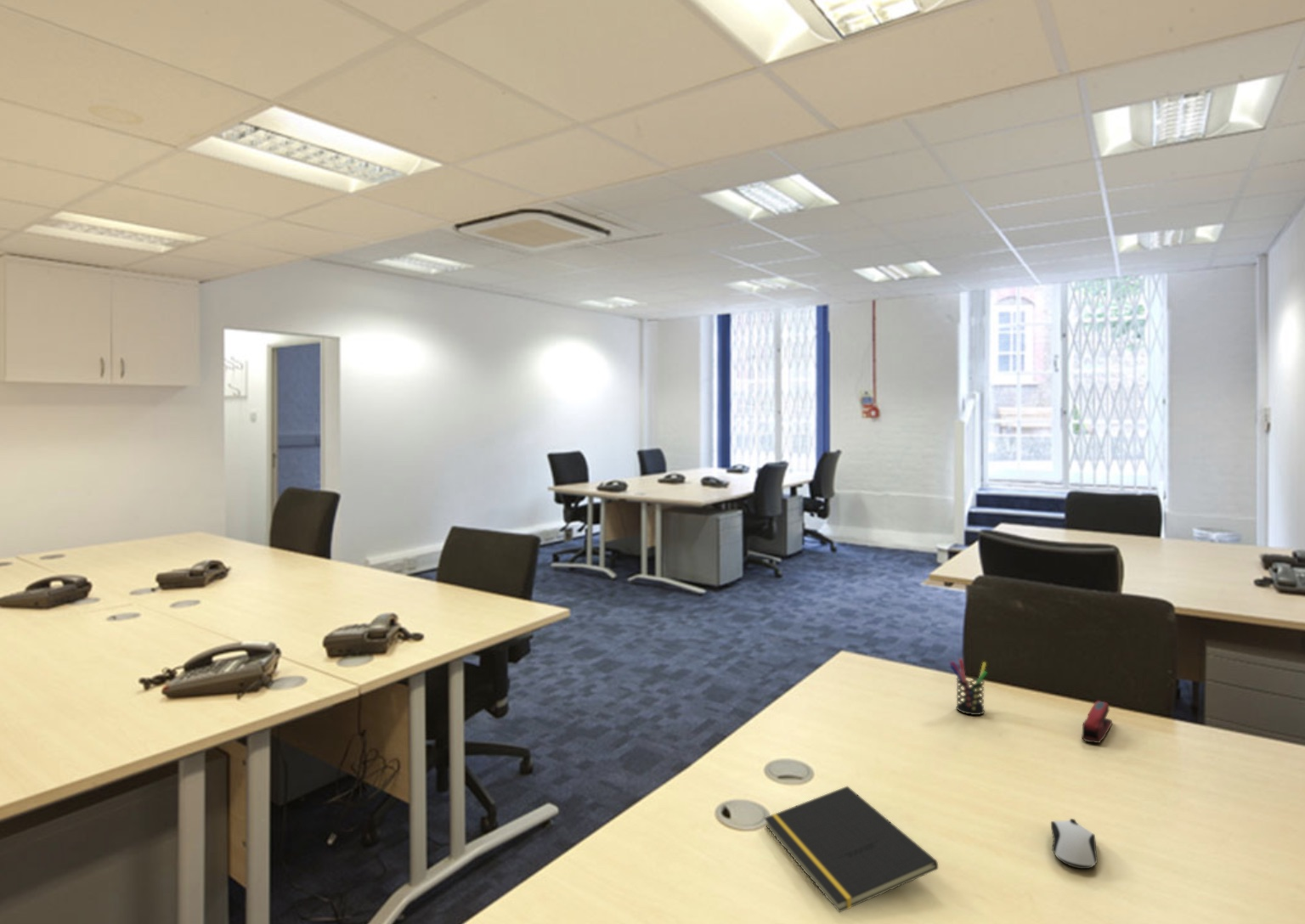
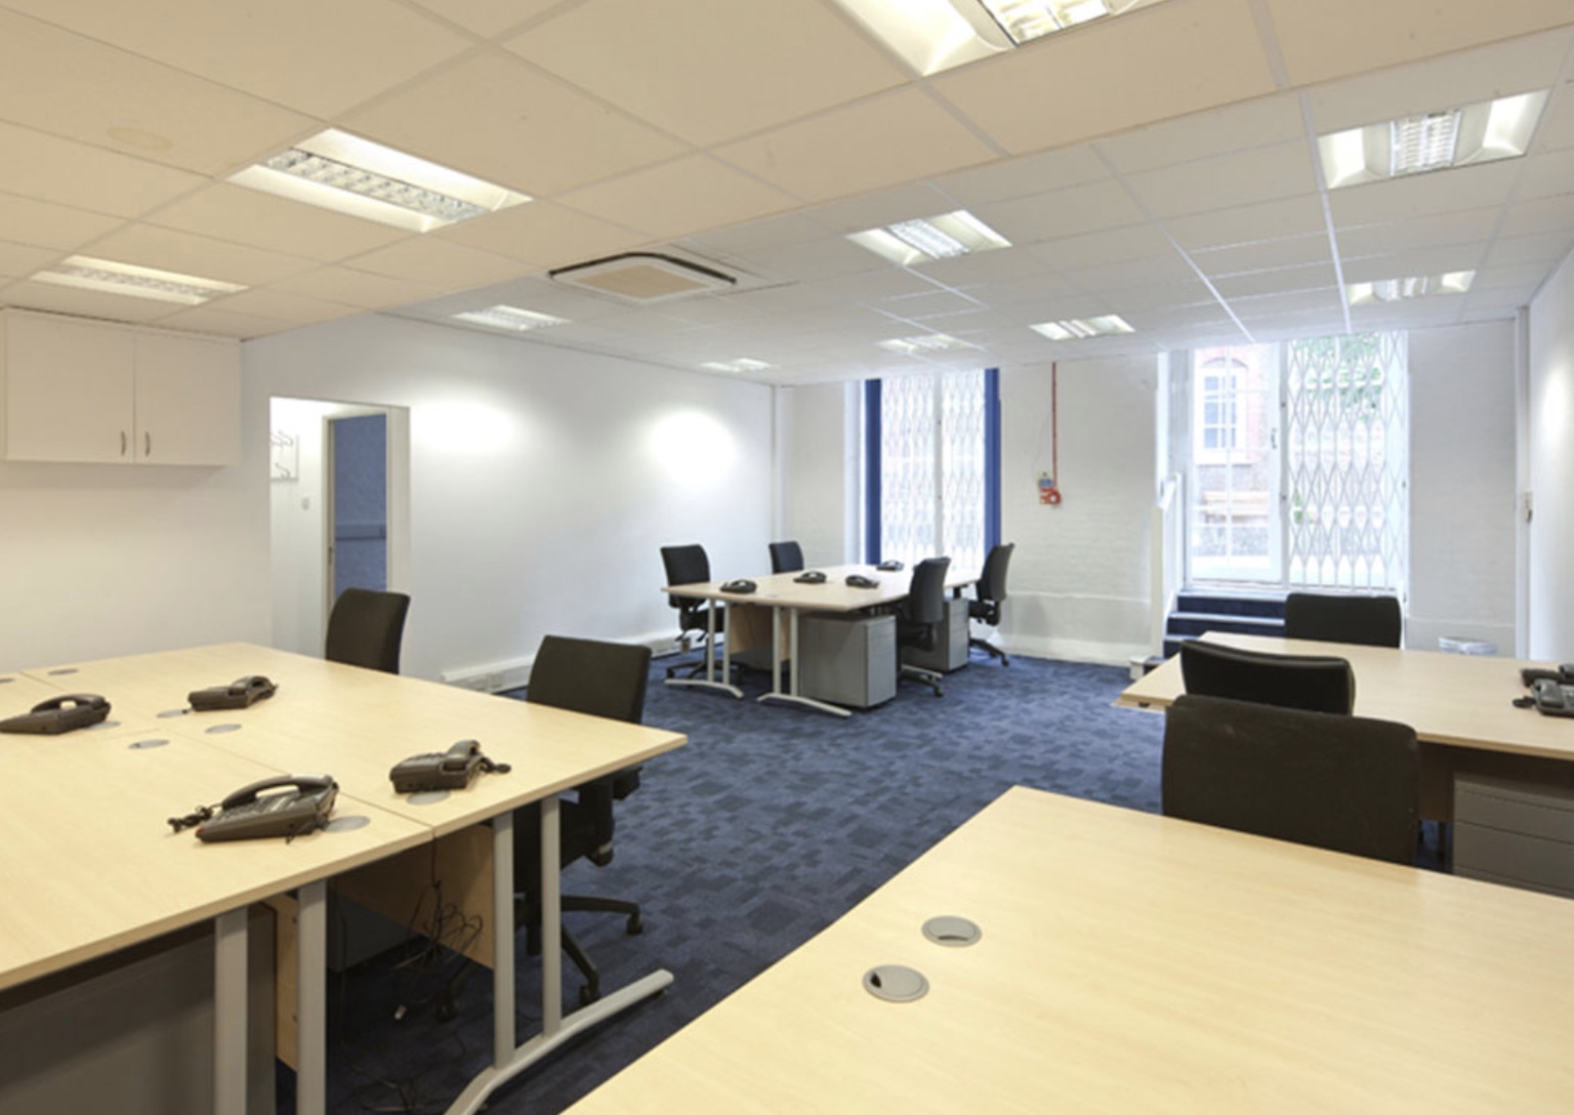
- pen holder [948,658,988,716]
- computer mouse [1050,818,1099,870]
- notepad [763,786,939,913]
- stapler [1081,700,1113,744]
